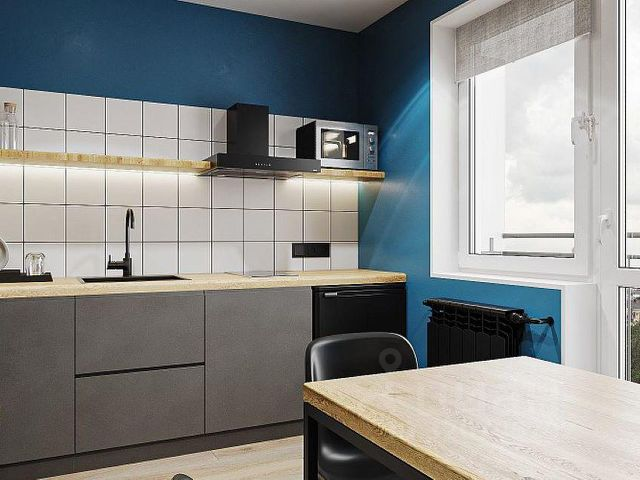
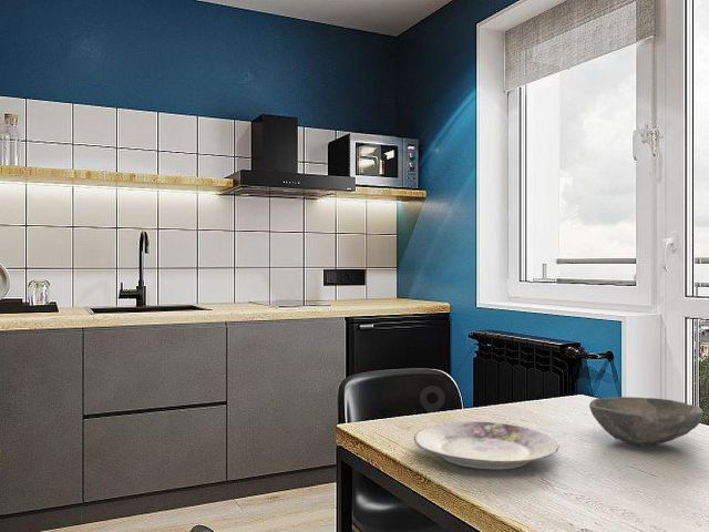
+ bowl [588,396,705,447]
+ plate [413,421,559,471]
